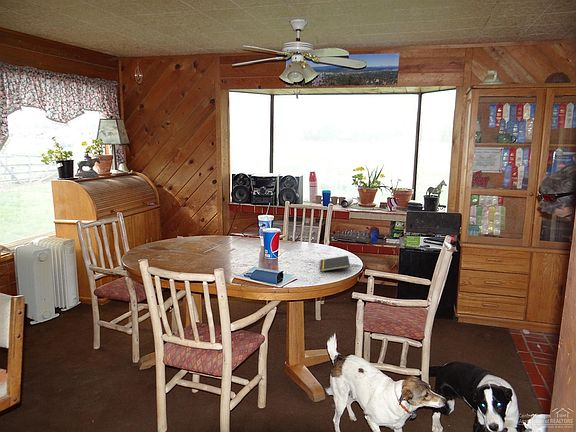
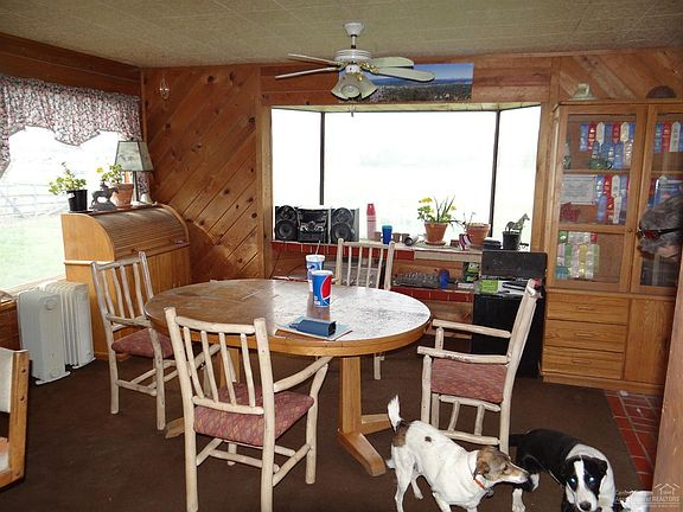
- notepad [319,255,351,273]
